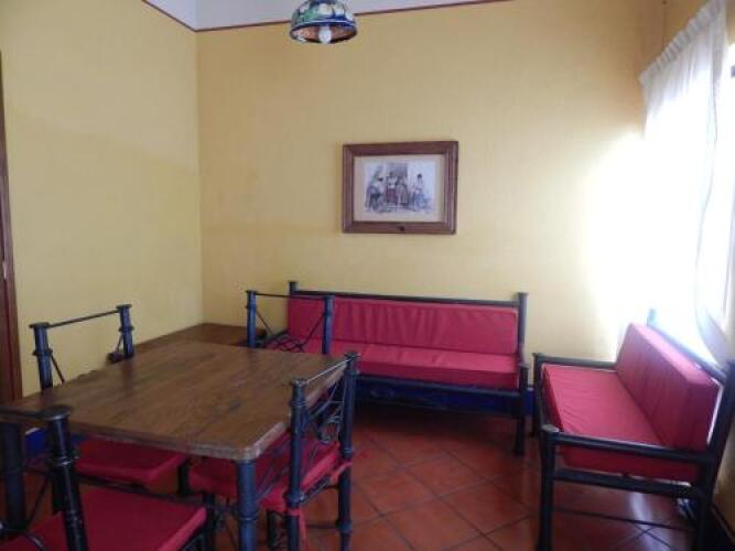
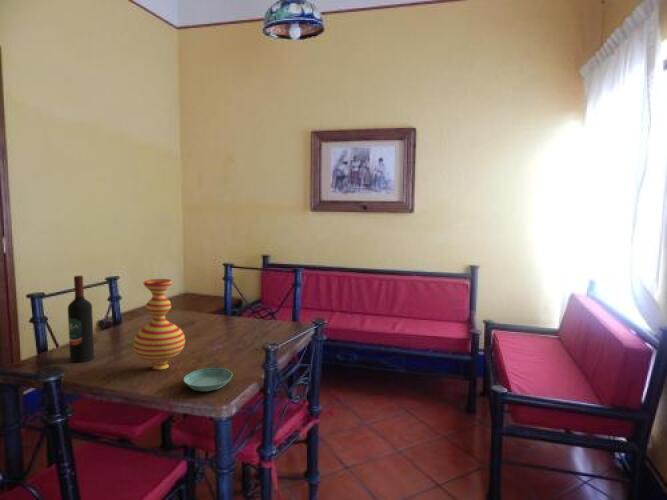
+ vase [132,278,186,371]
+ wine bottle [67,275,95,363]
+ saucer [183,367,233,392]
